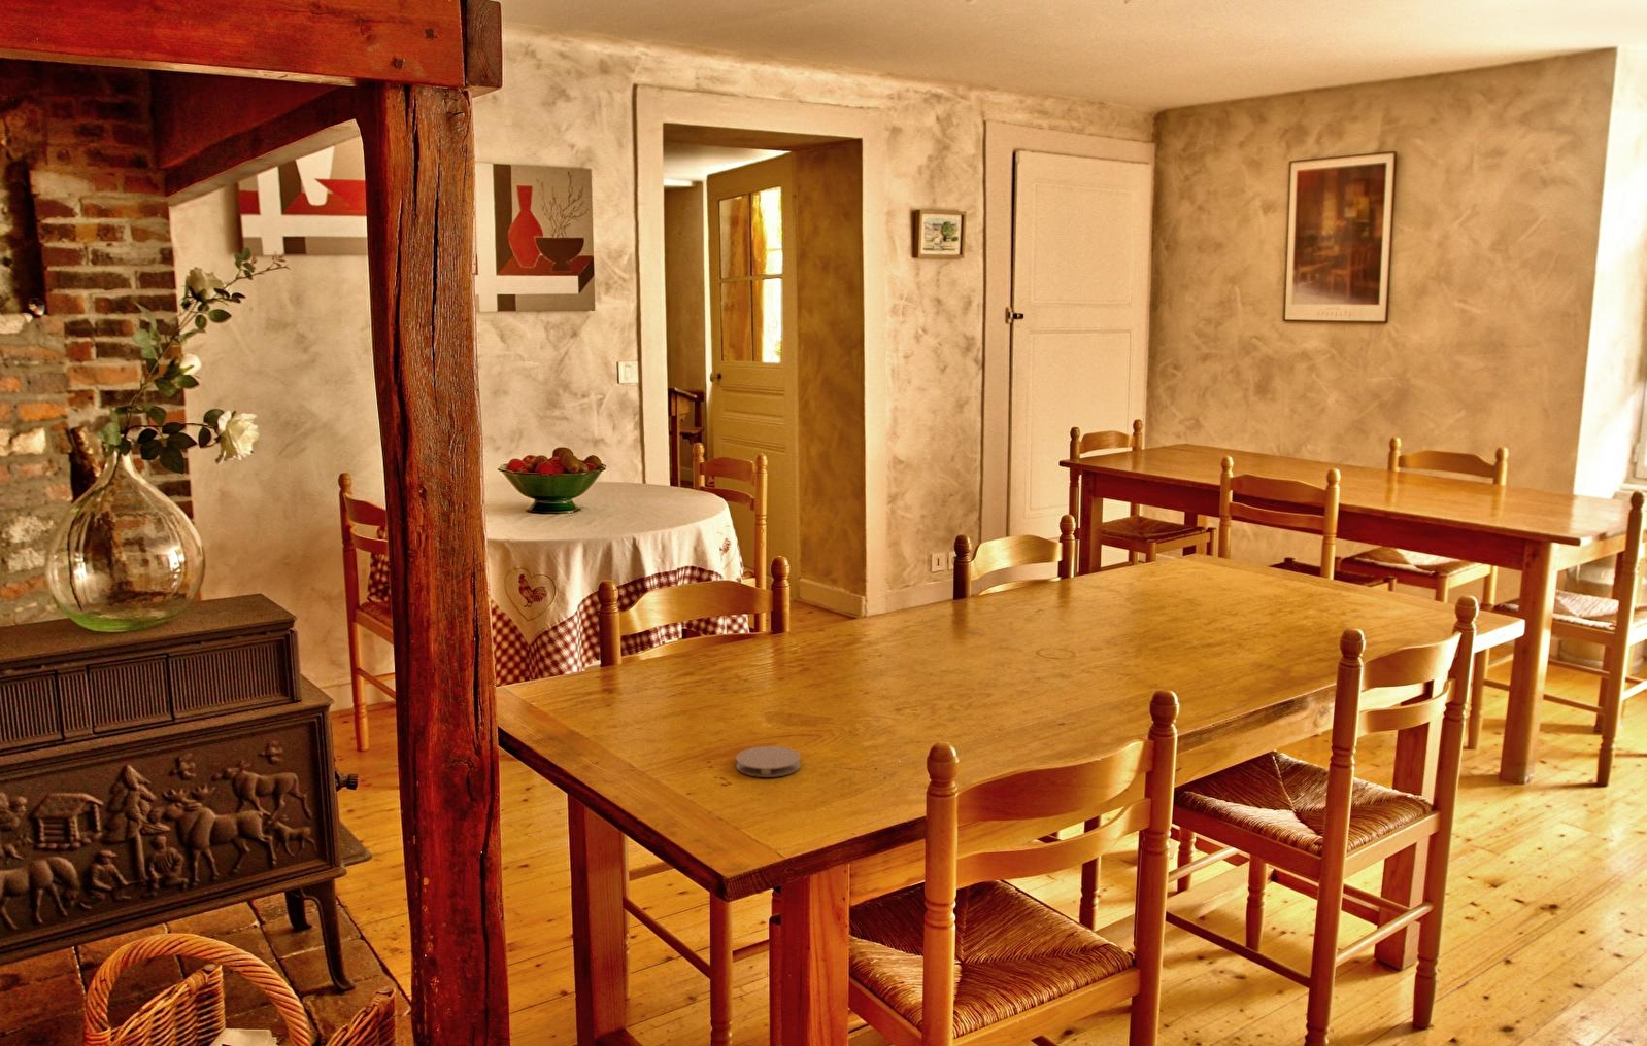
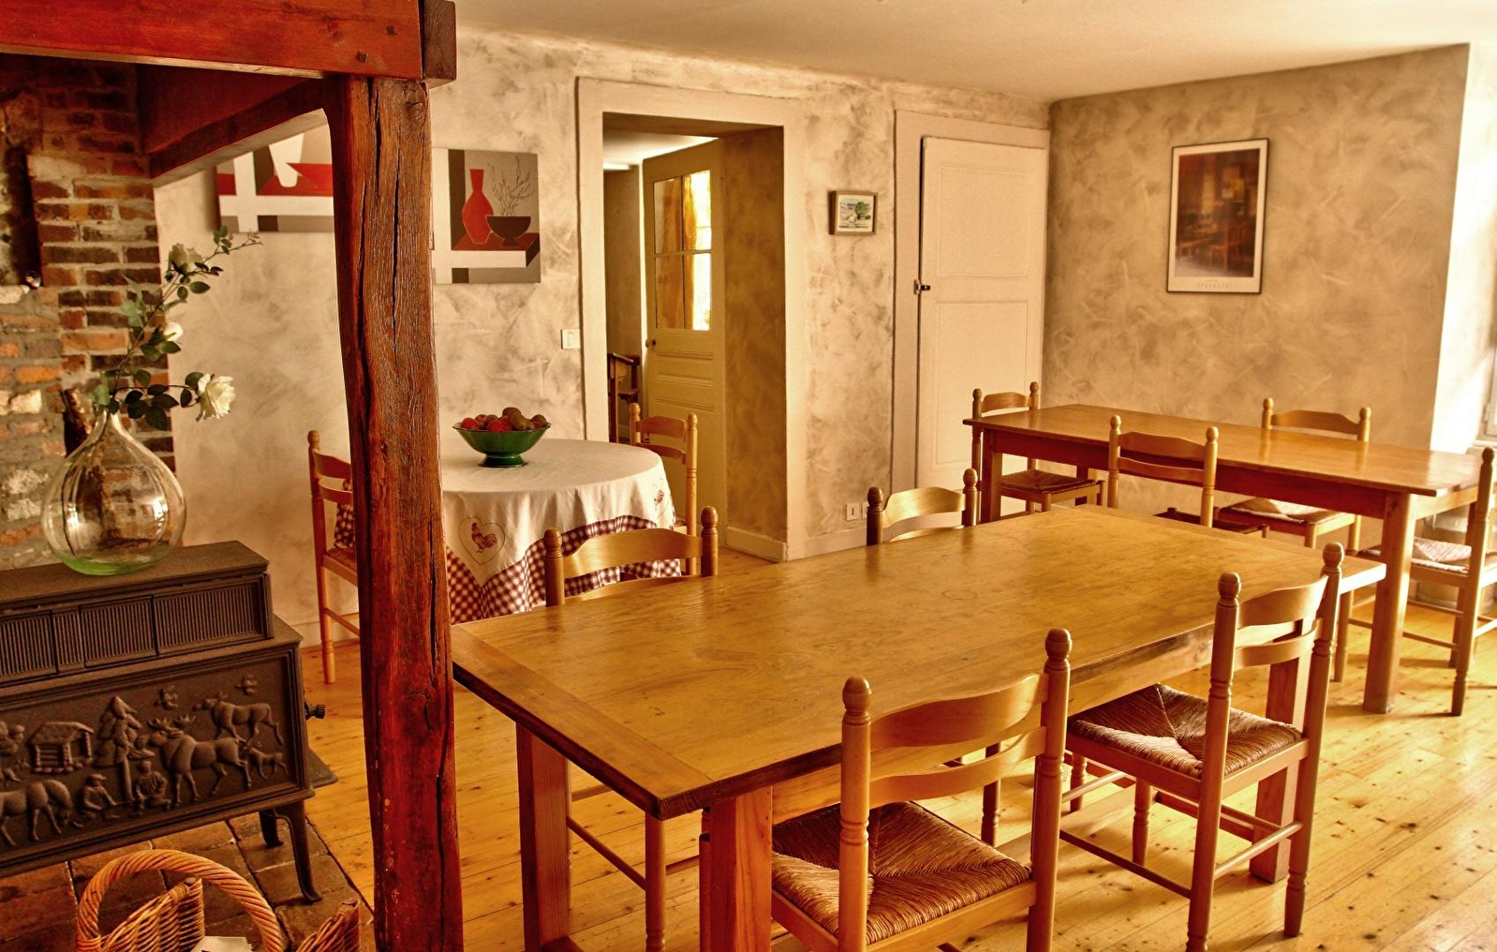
- coaster [735,745,802,779]
